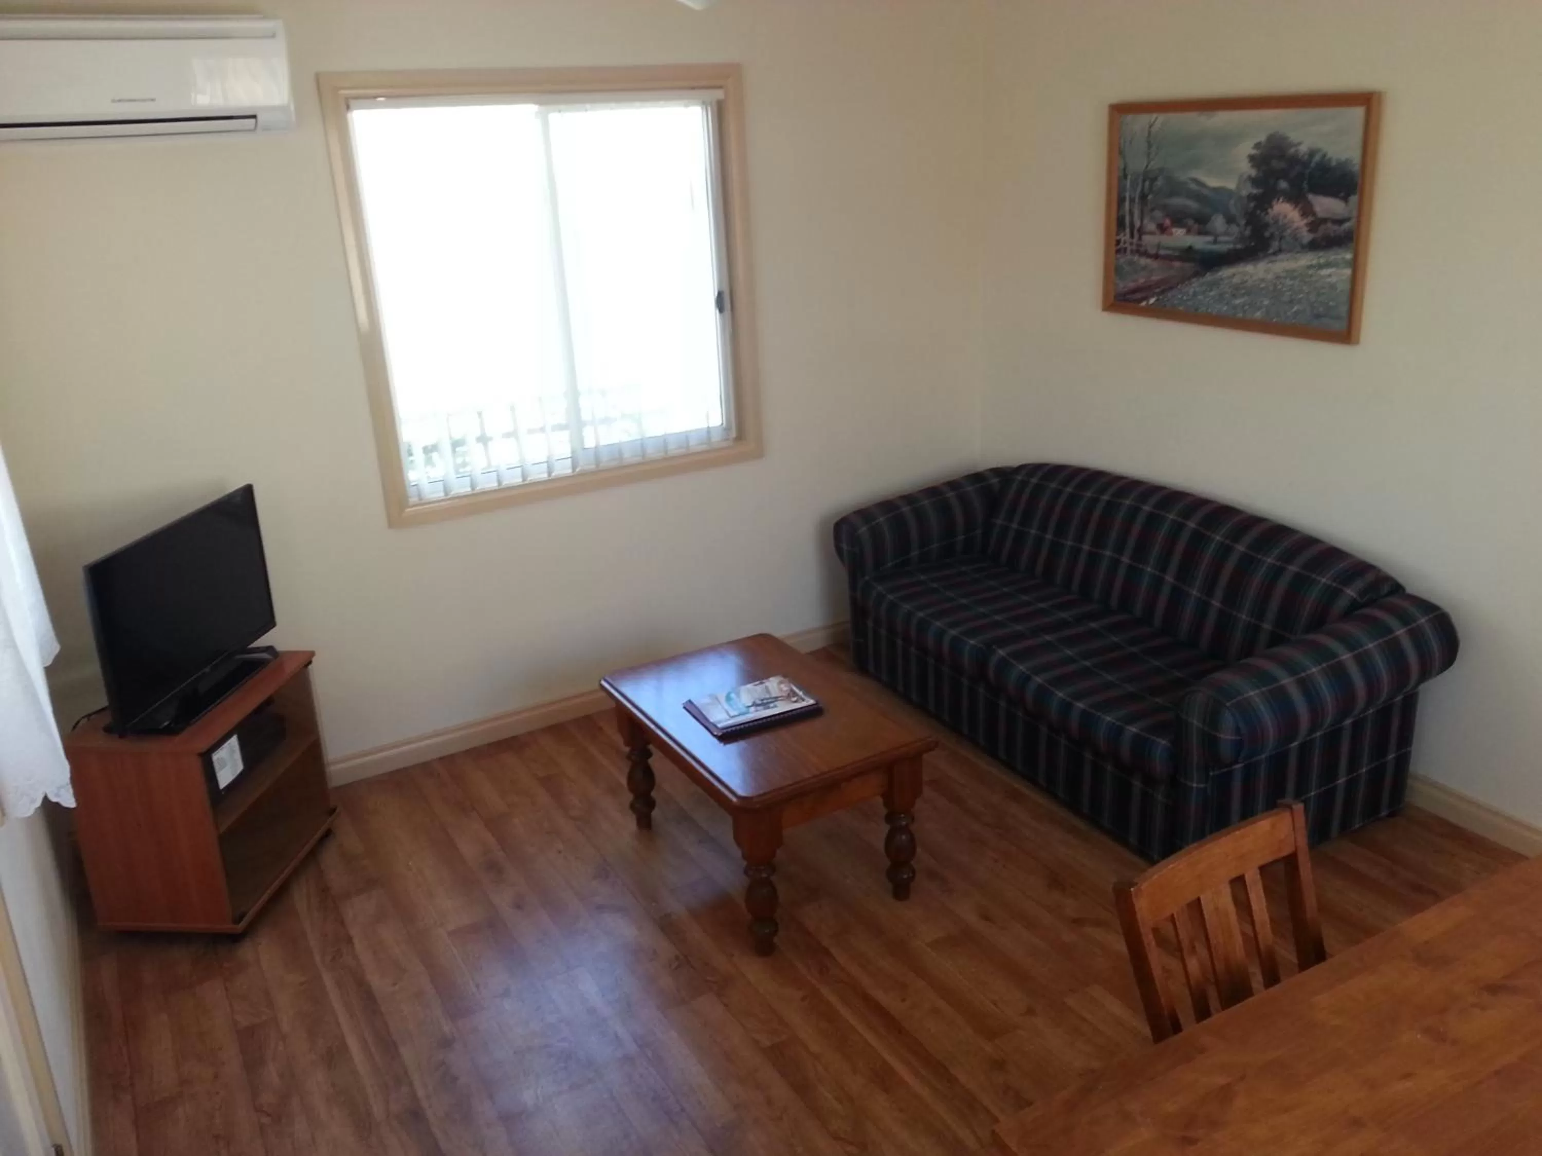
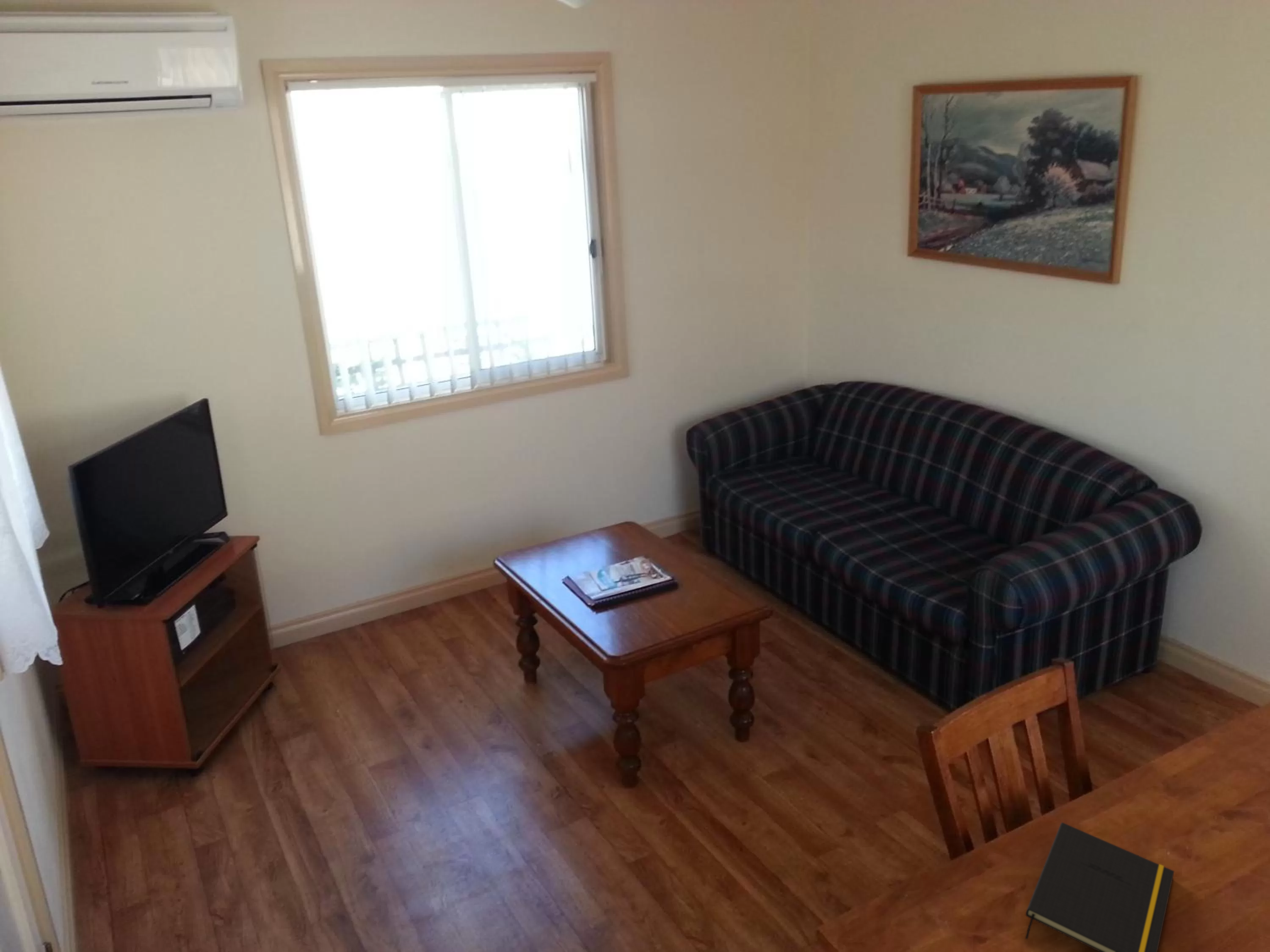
+ notepad [1025,822,1175,952]
